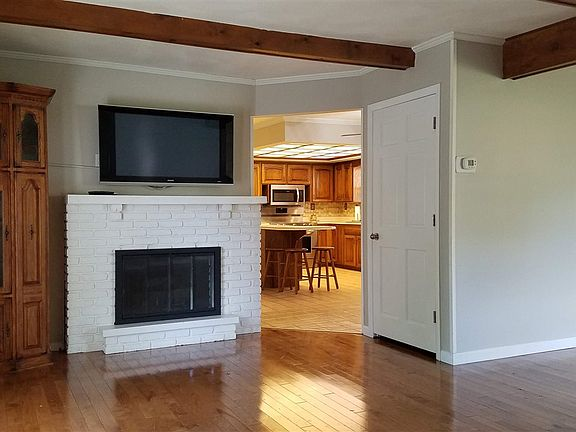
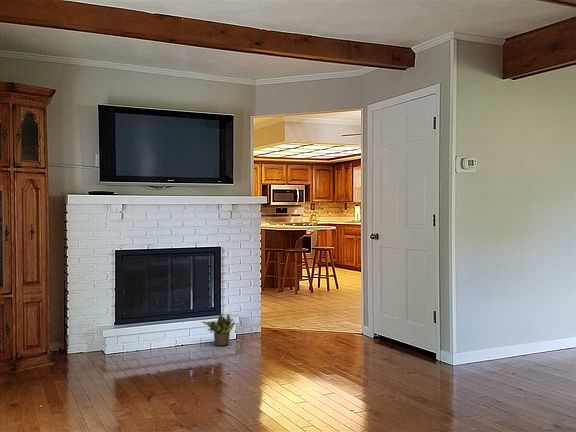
+ potted plant [201,312,236,346]
